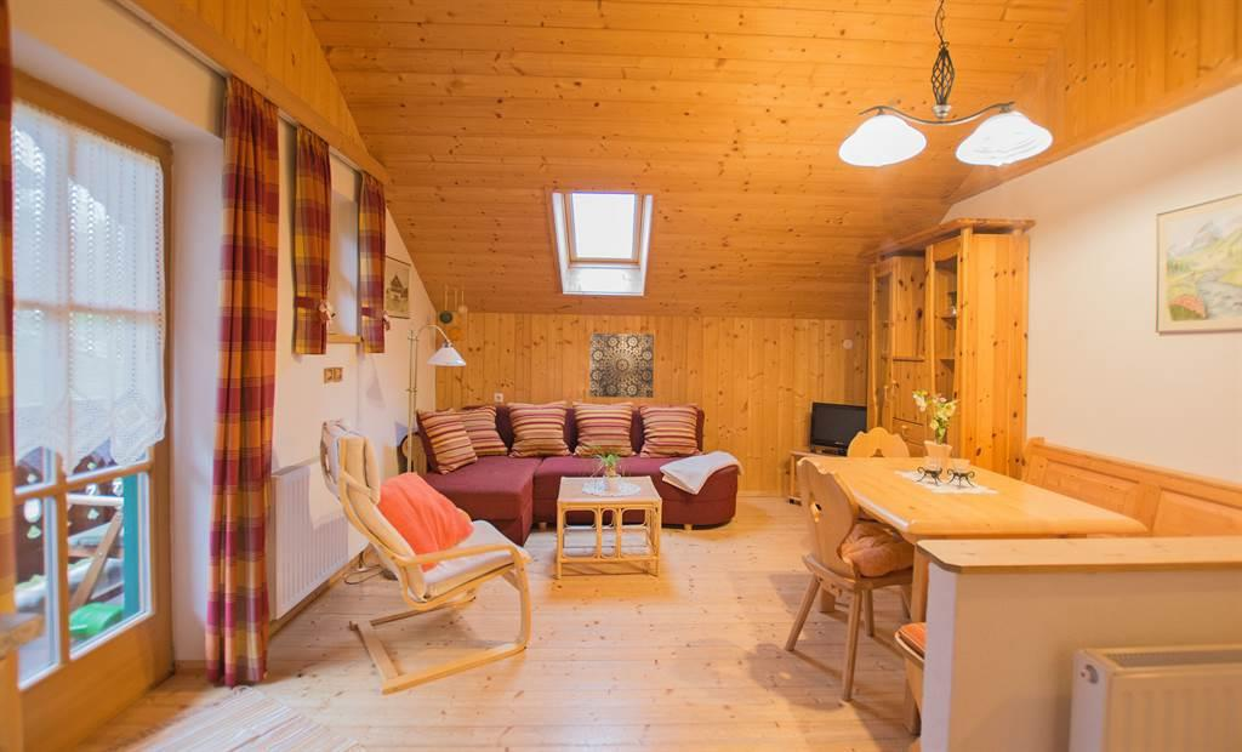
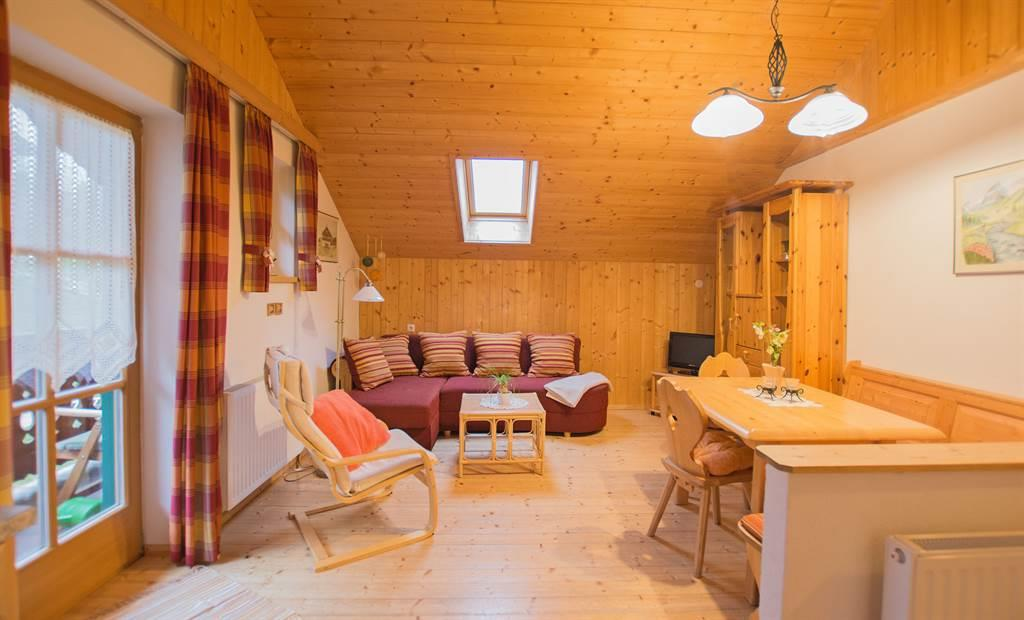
- wall art [588,332,655,399]
